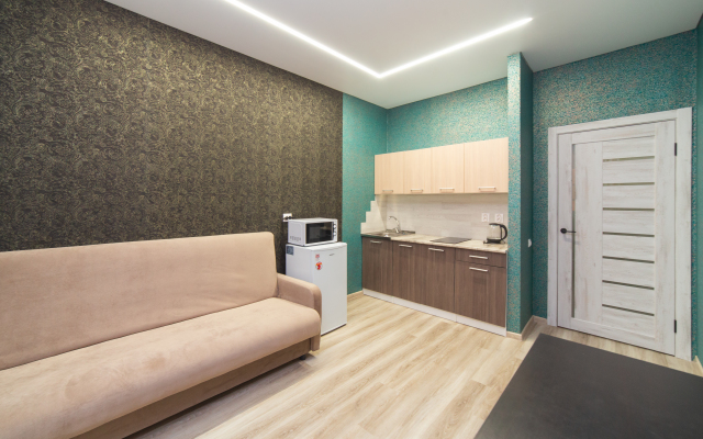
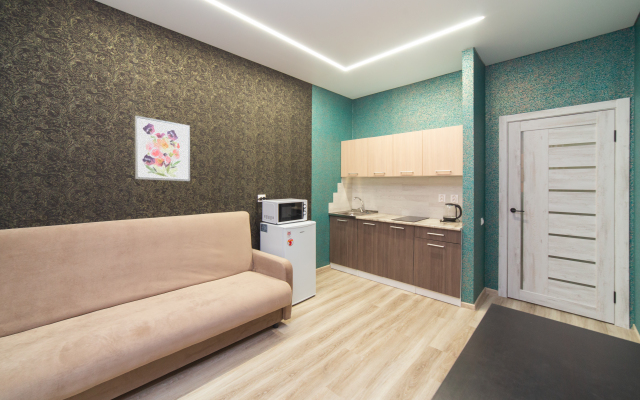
+ wall art [134,115,191,182]
